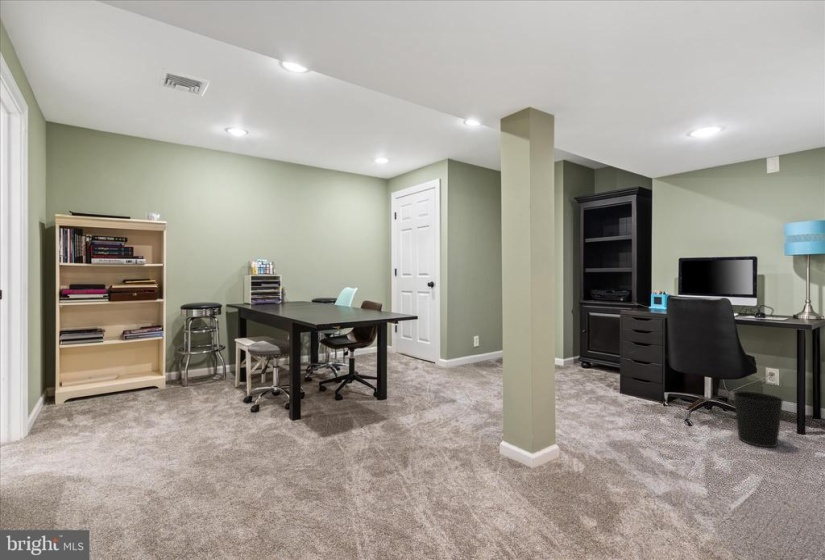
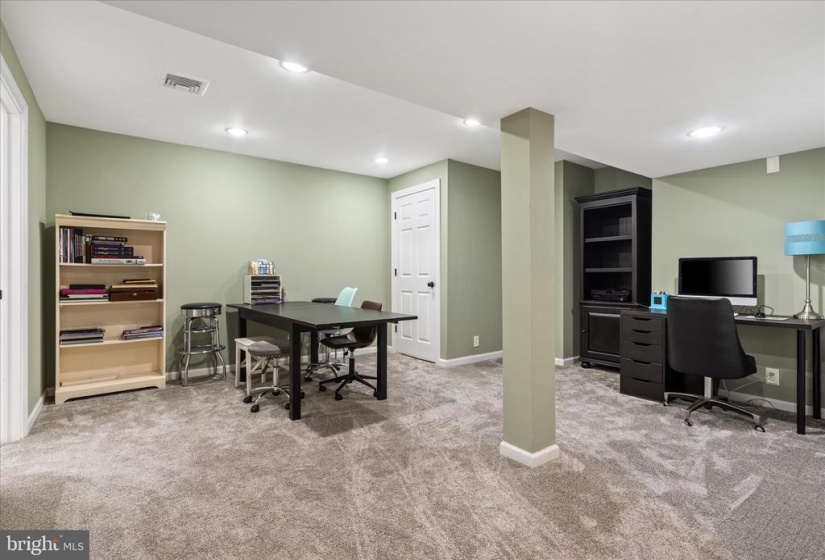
- wastebasket [732,390,785,448]
